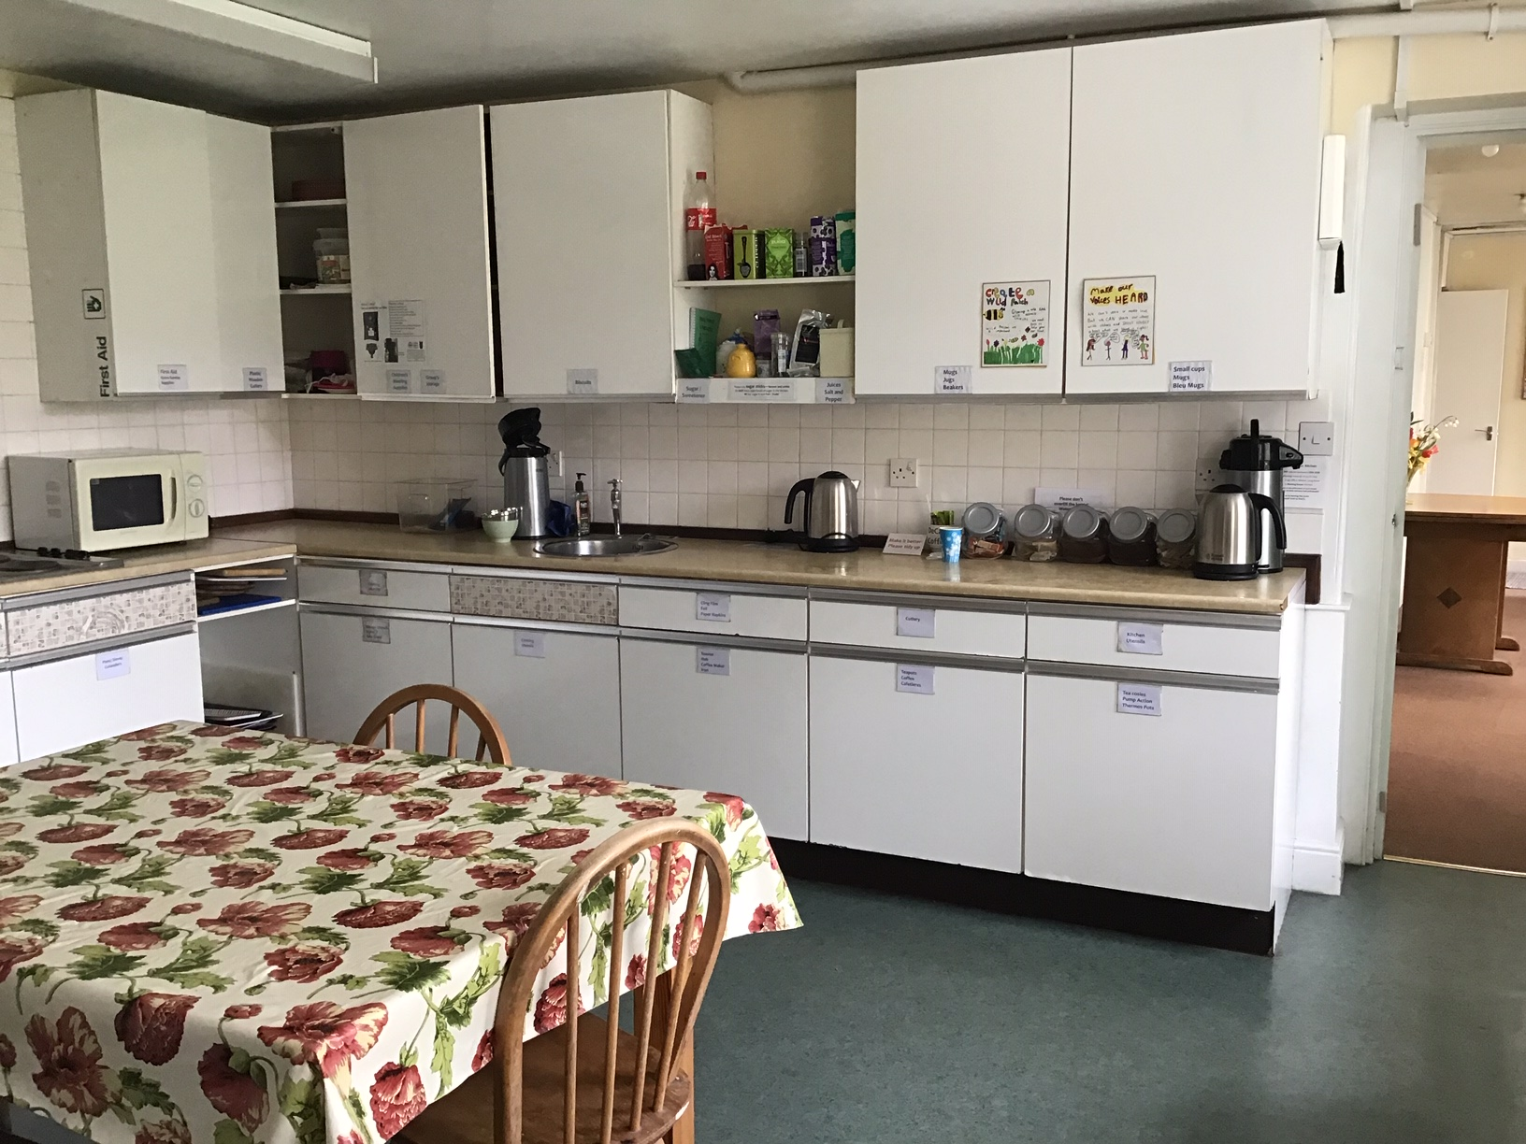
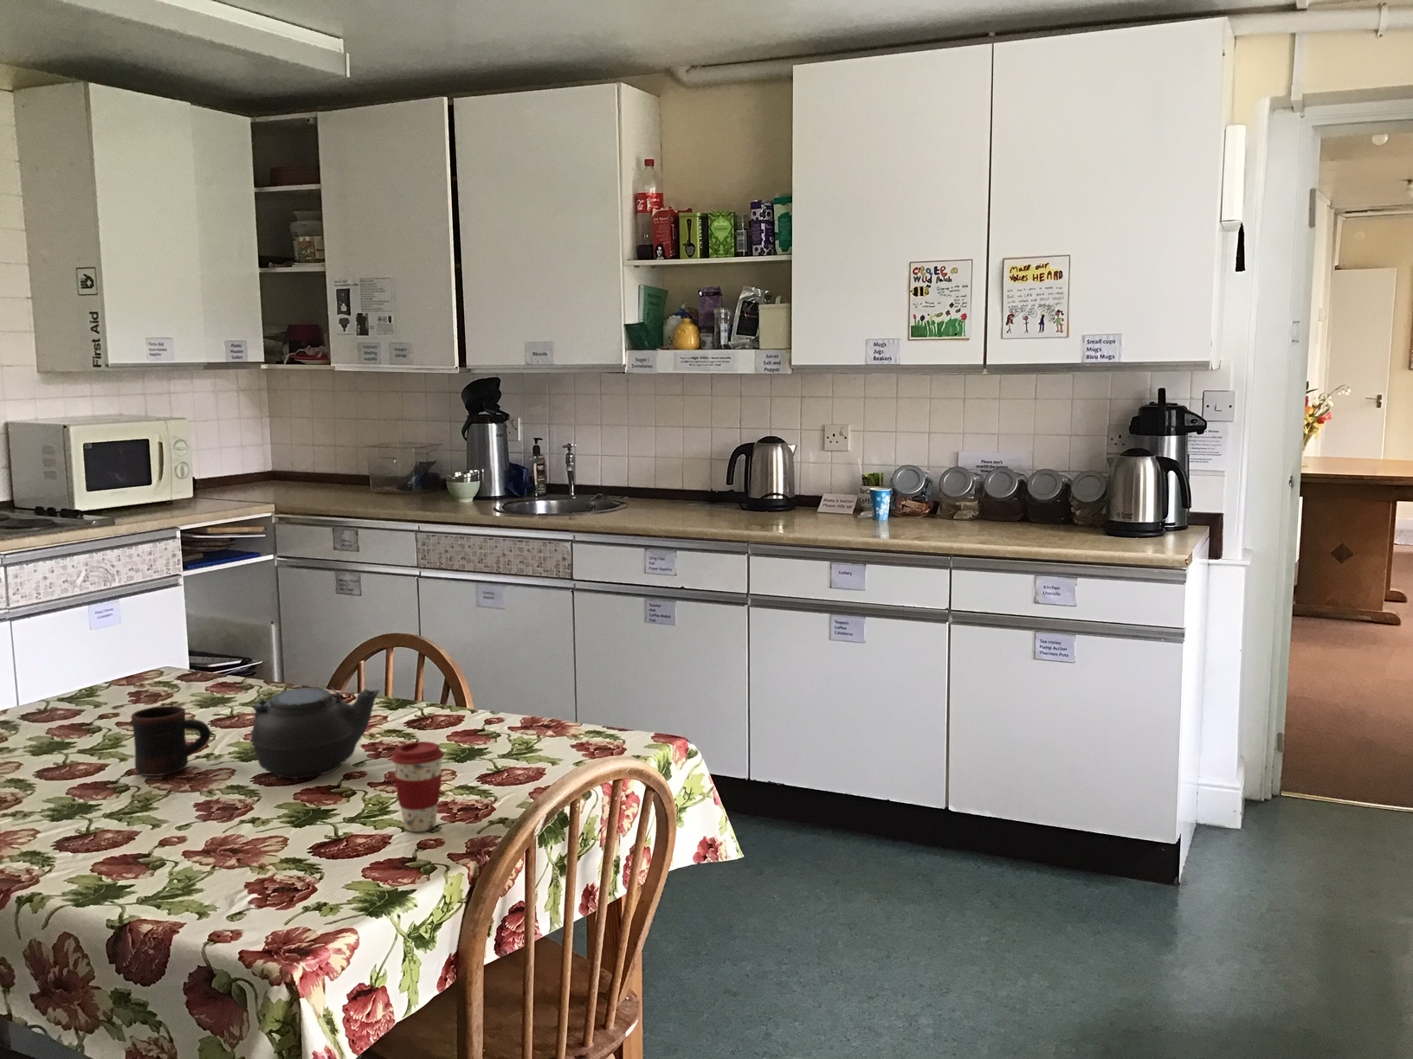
+ teapot [250,685,381,780]
+ coffee cup [391,741,445,832]
+ mug [130,705,211,776]
